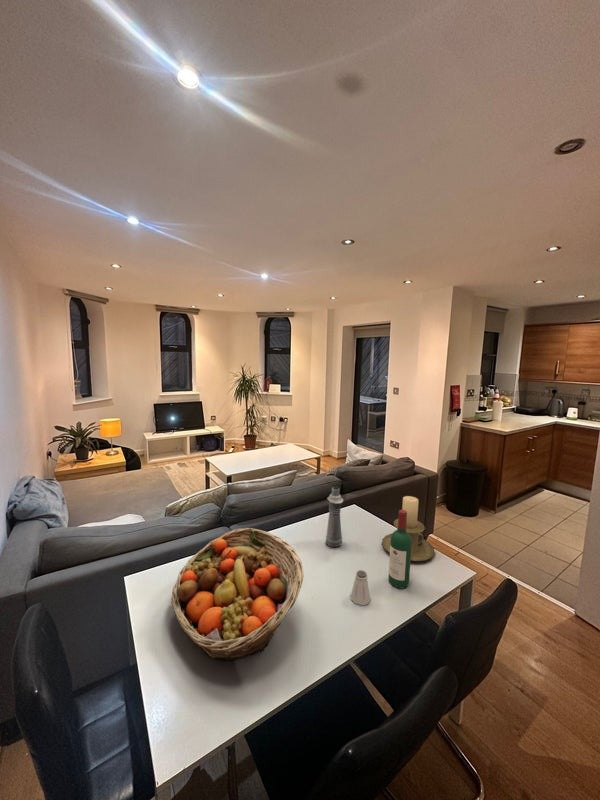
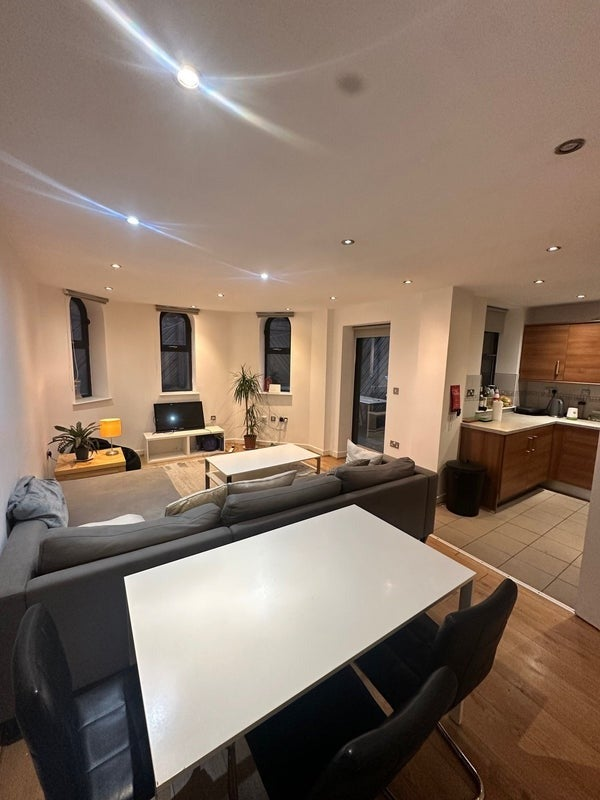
- wine bottle [388,509,412,589]
- candle holder [381,495,436,562]
- bottle [325,486,345,548]
- fruit basket [170,527,304,662]
- saltshaker [350,569,371,606]
